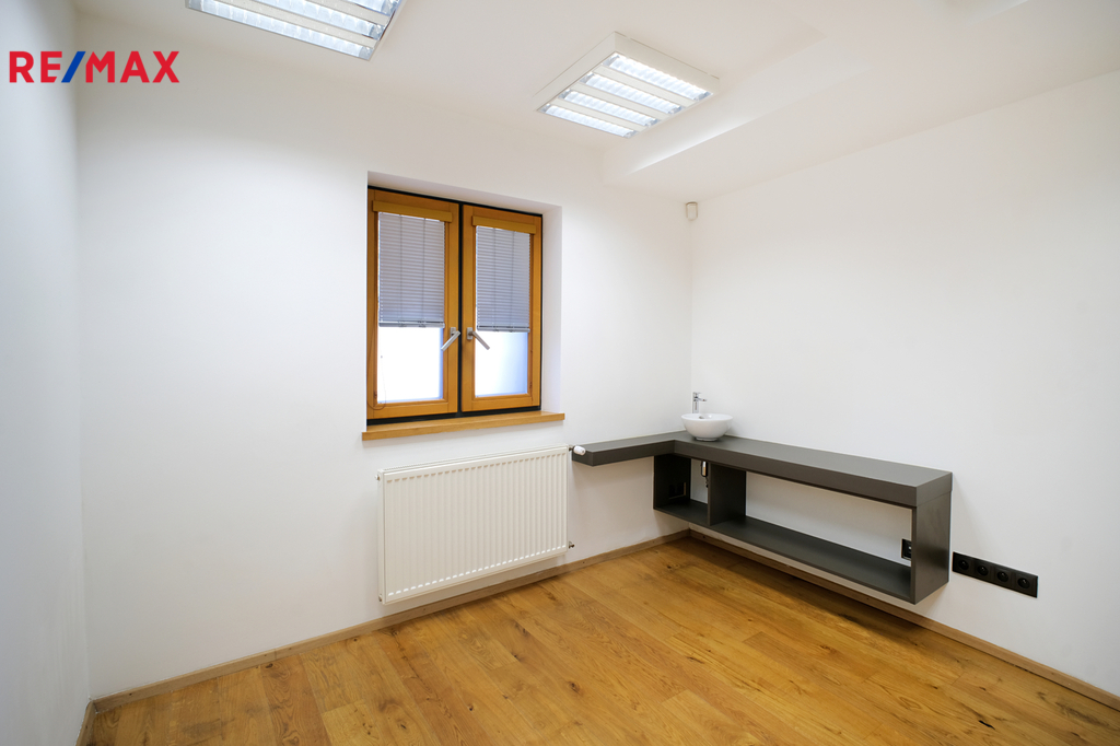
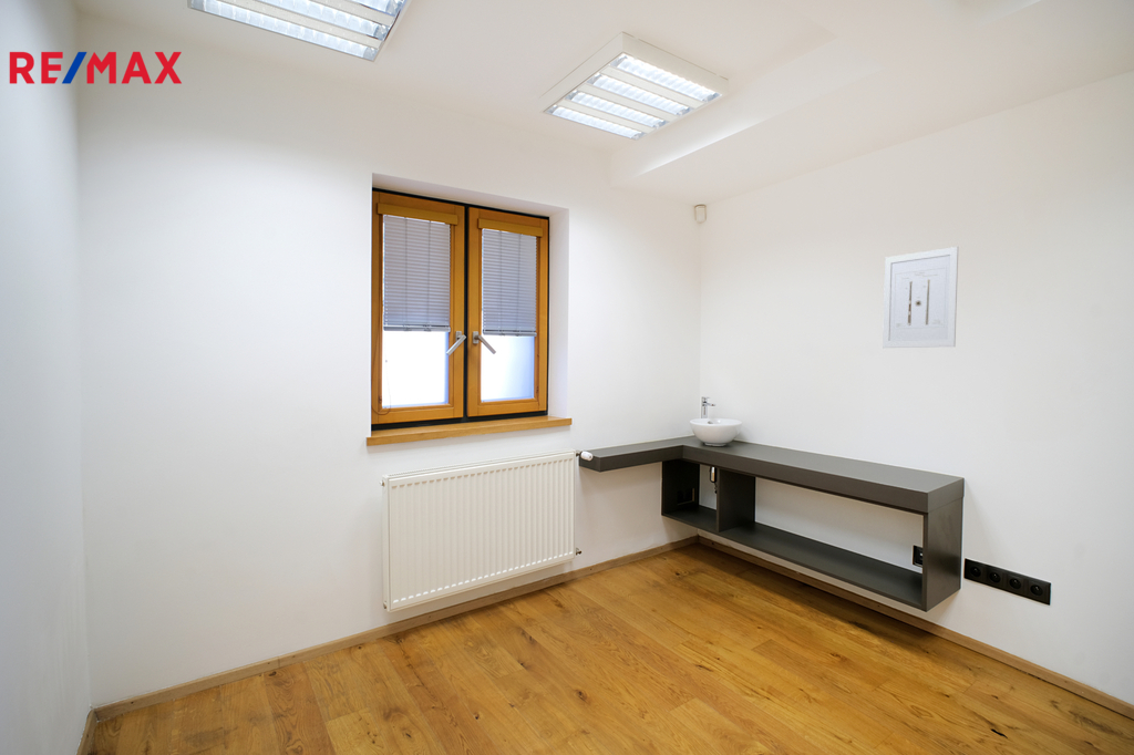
+ wall art [882,246,959,349]
